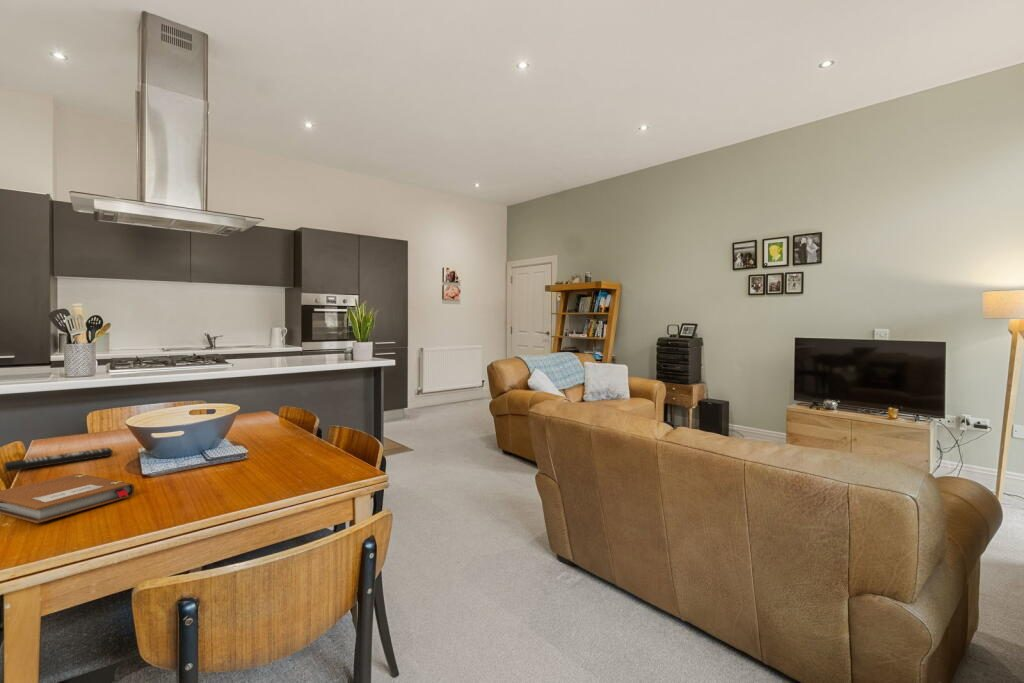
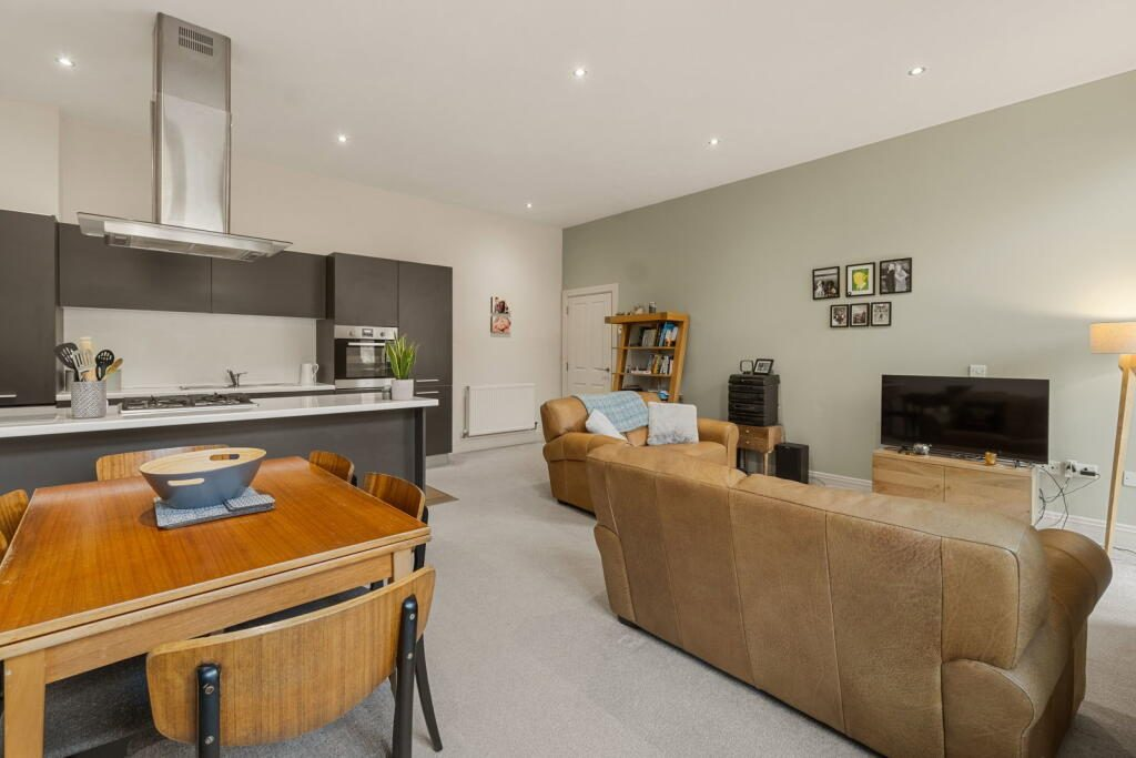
- remote control [3,447,114,472]
- notebook [0,473,135,524]
